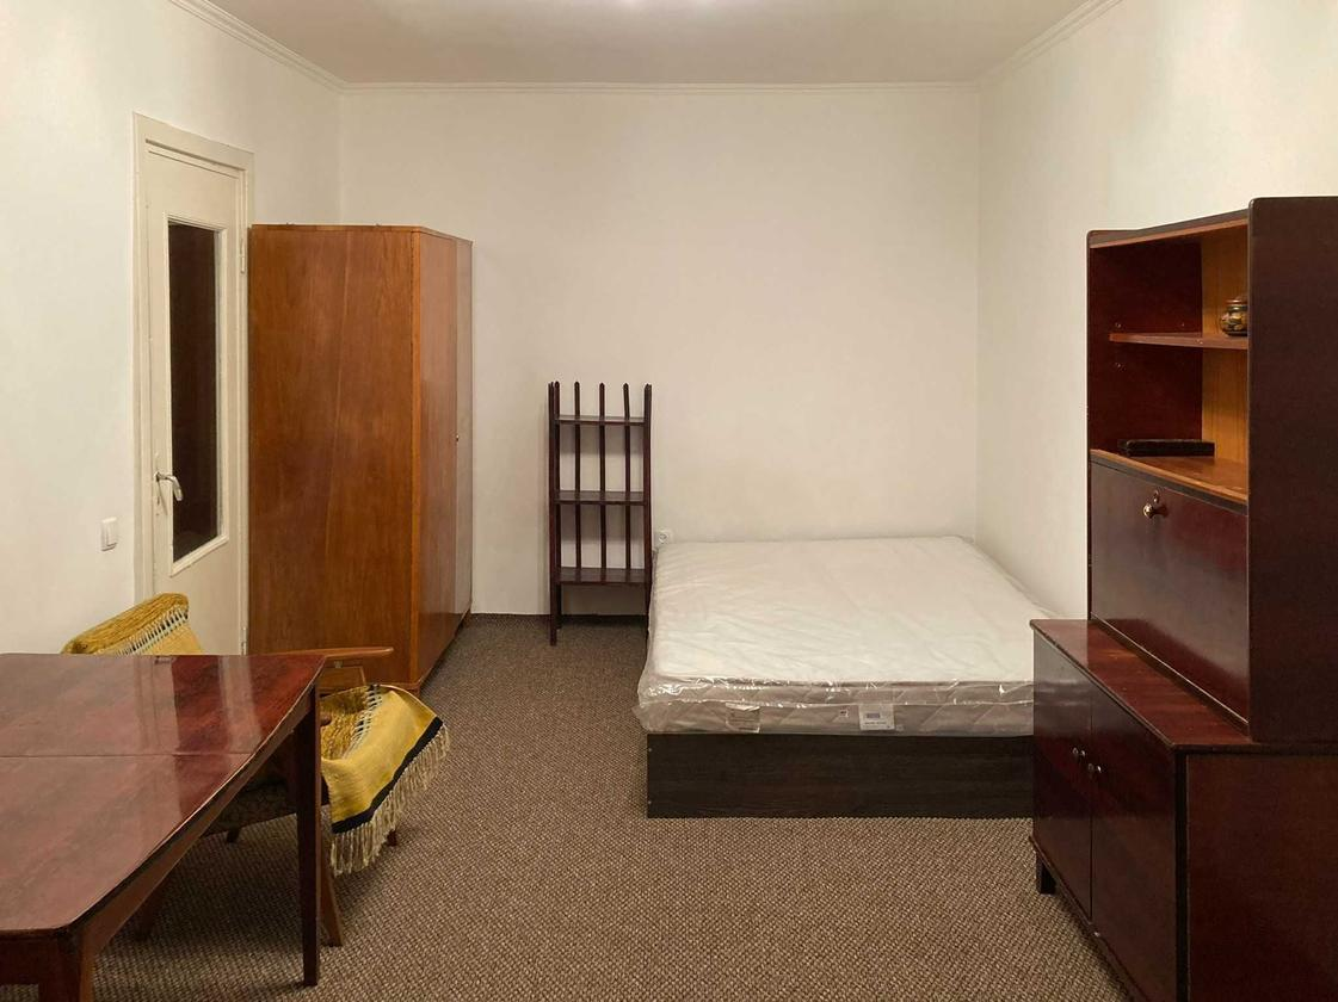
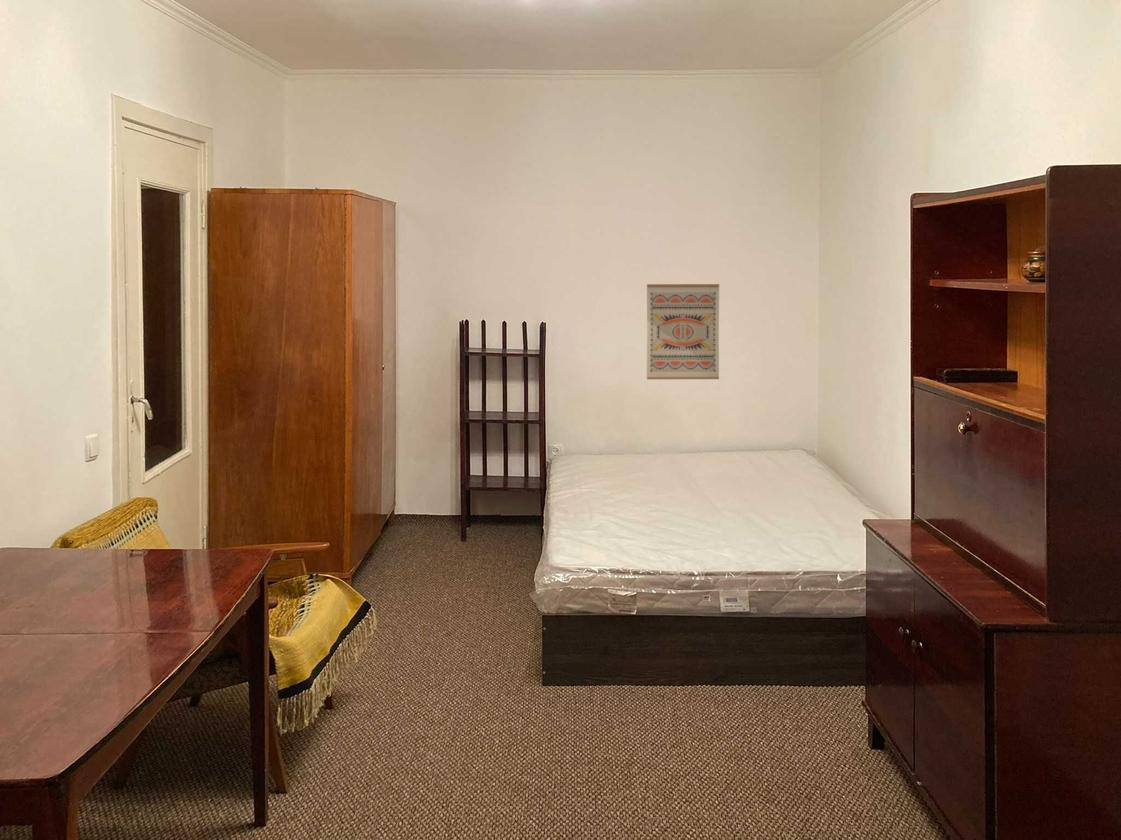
+ wall art [646,283,720,380]
